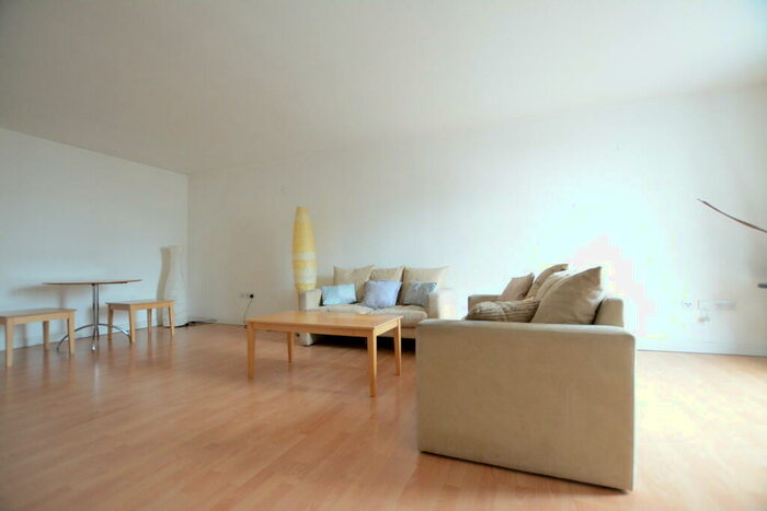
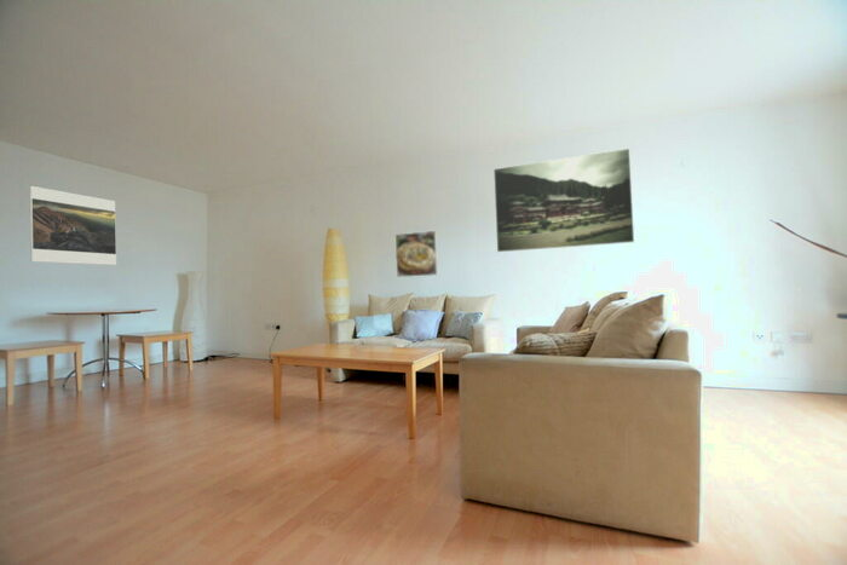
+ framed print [492,148,635,253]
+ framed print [29,185,117,266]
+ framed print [394,230,439,278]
